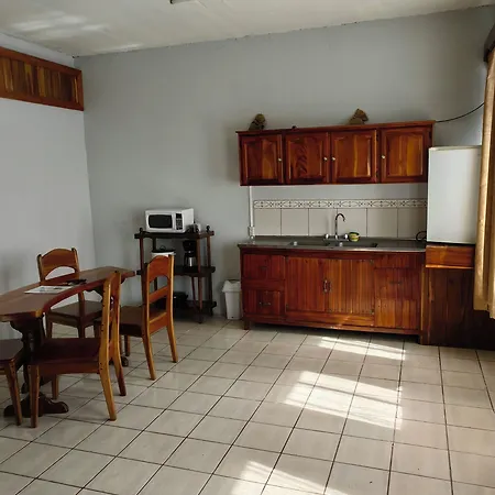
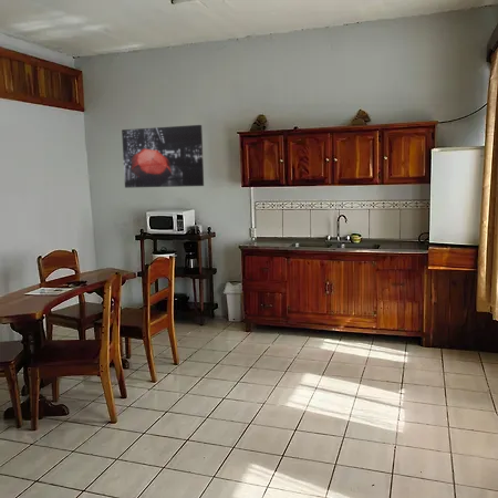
+ wall art [121,124,205,189]
